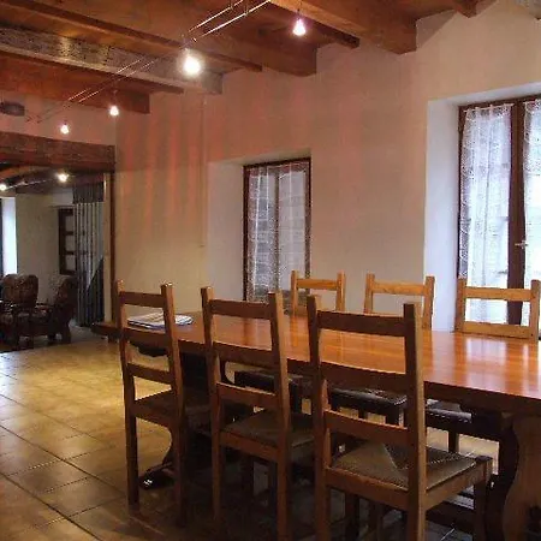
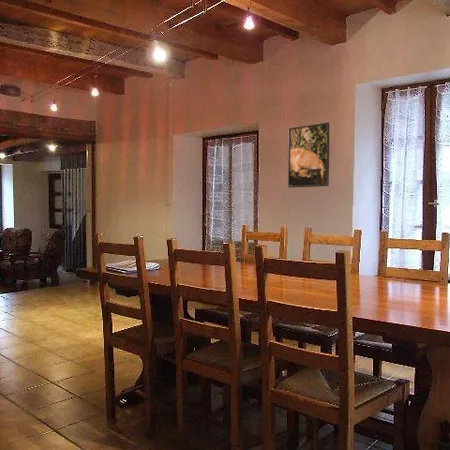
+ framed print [287,121,330,189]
